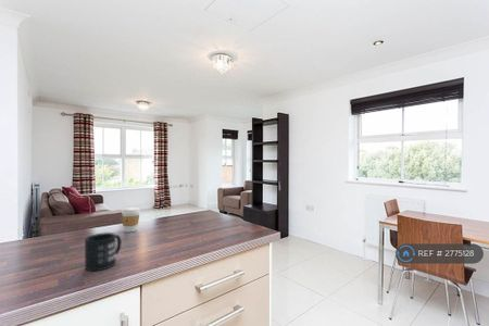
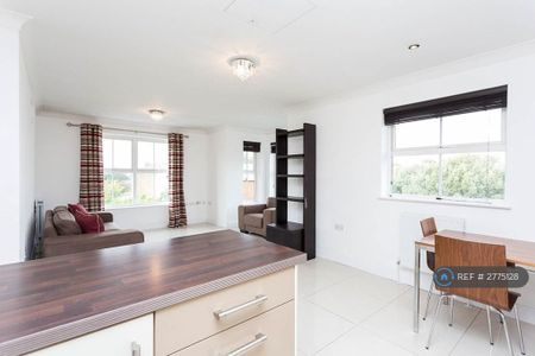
- coffee cup [121,206,141,233]
- mug [84,231,123,272]
